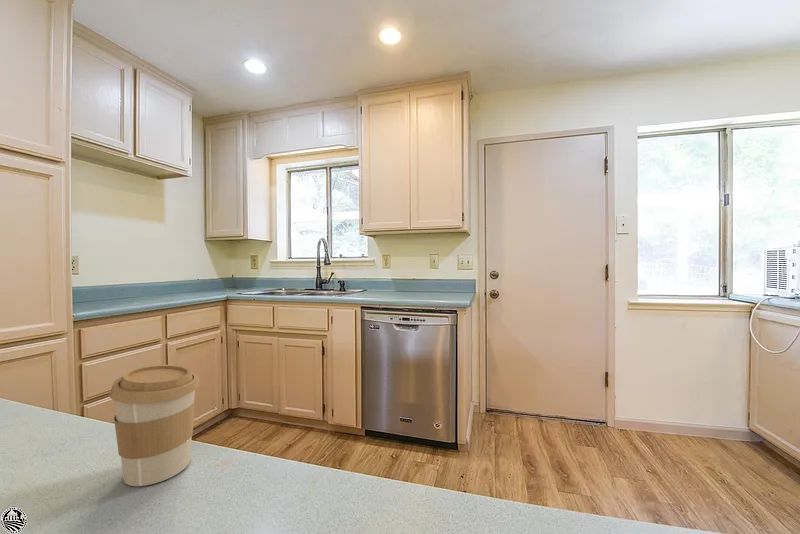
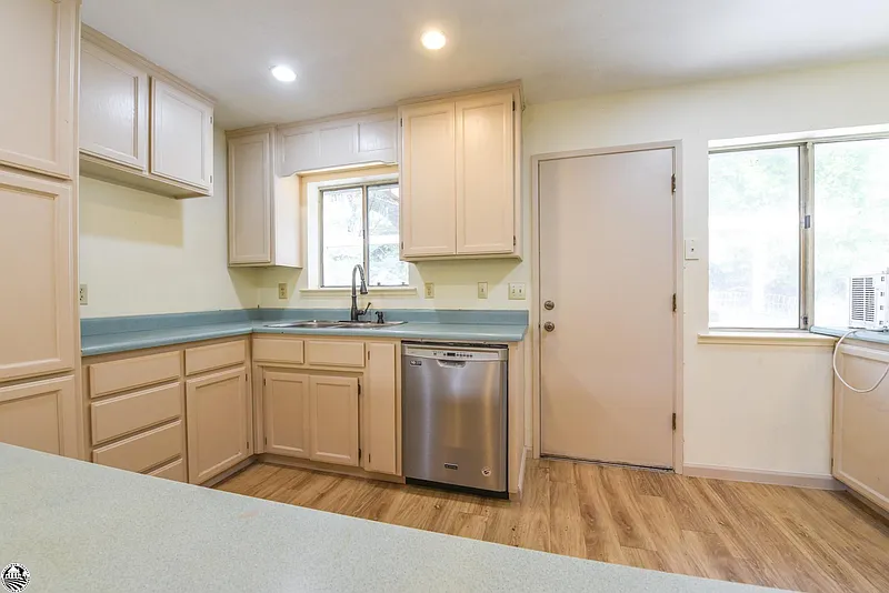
- coffee cup [109,364,200,487]
